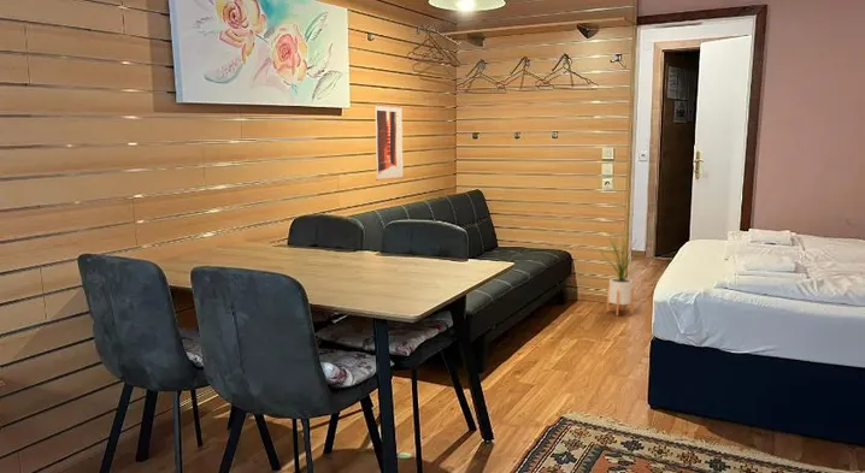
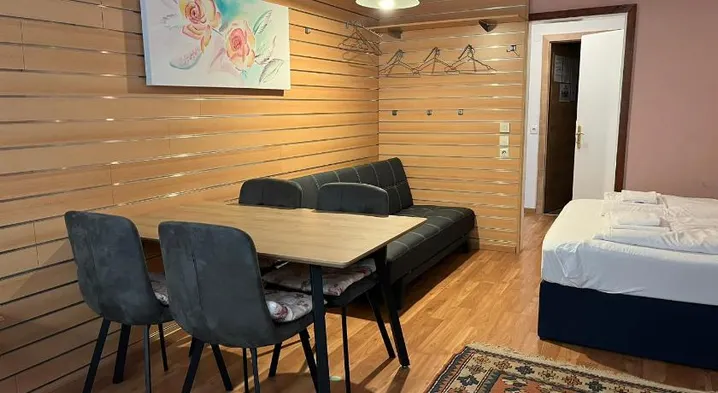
- house plant [599,227,645,317]
- wall art [373,102,405,182]
